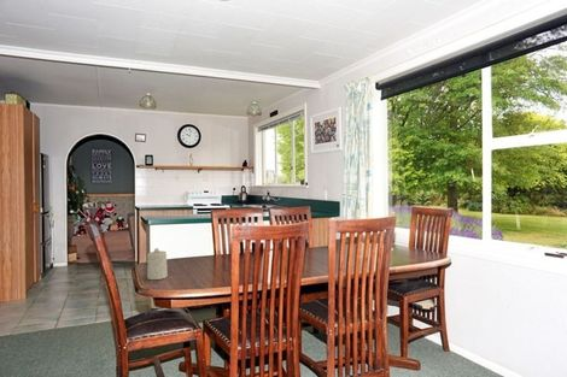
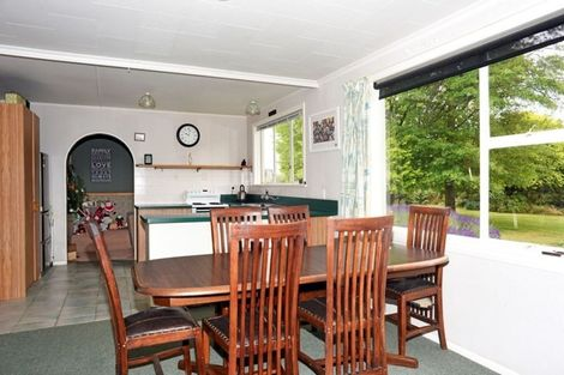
- candle [146,247,169,281]
